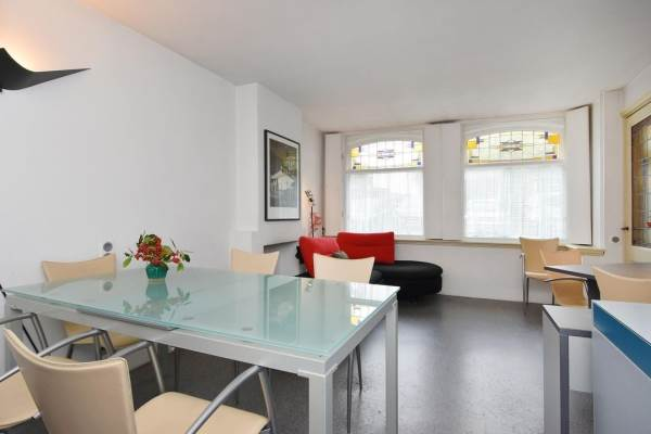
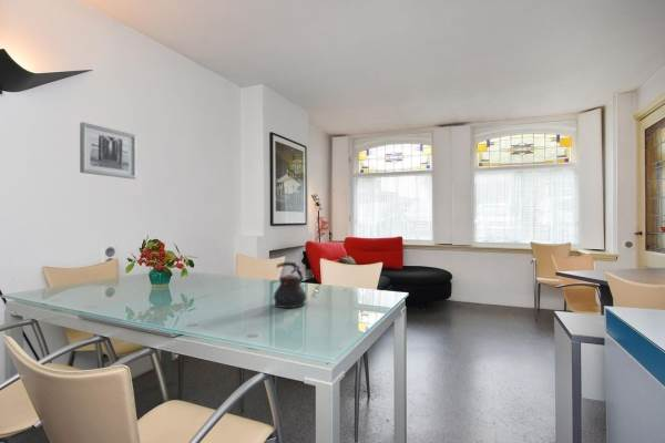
+ wall art [79,121,137,181]
+ teapot [273,260,308,309]
